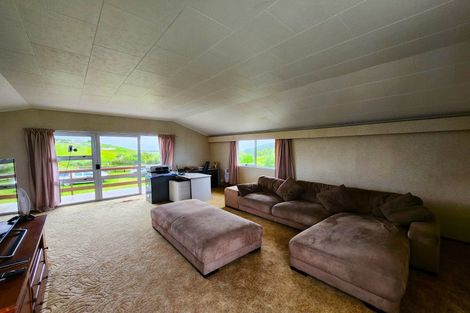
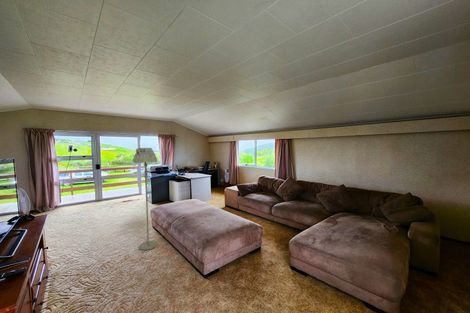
+ floor lamp [132,147,158,251]
